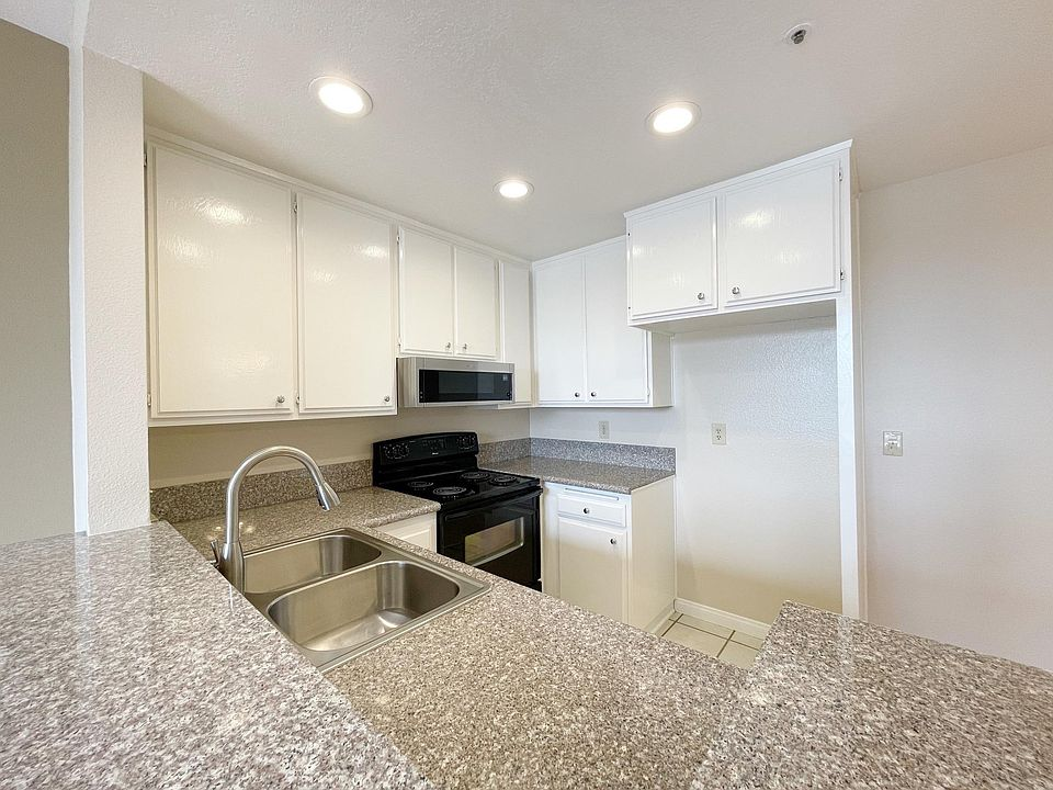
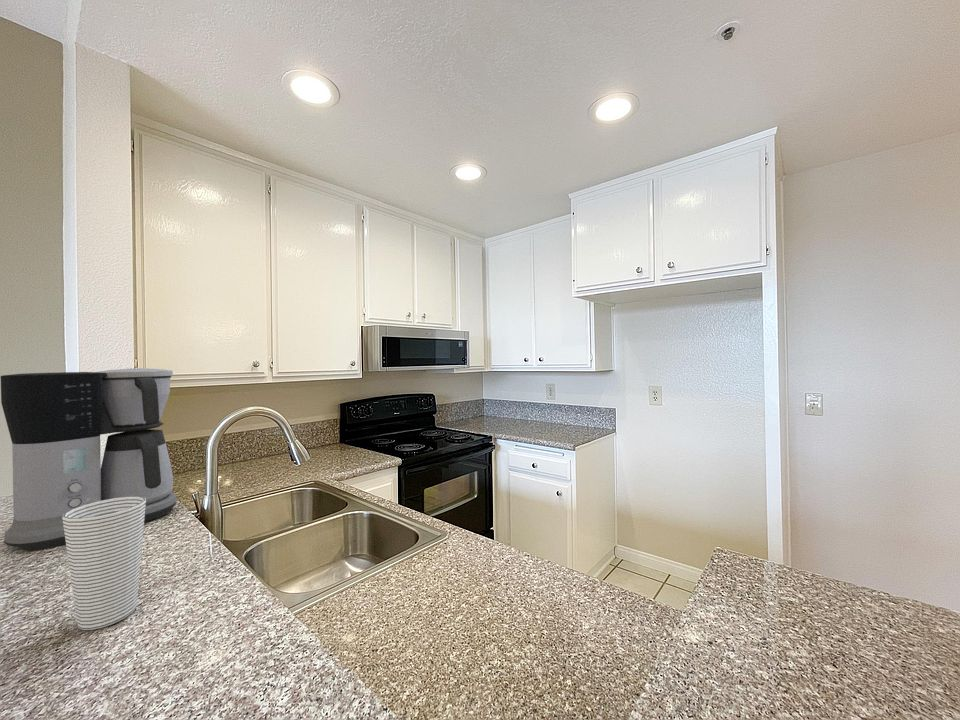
+ coffee maker [0,367,178,552]
+ cup [62,496,146,631]
